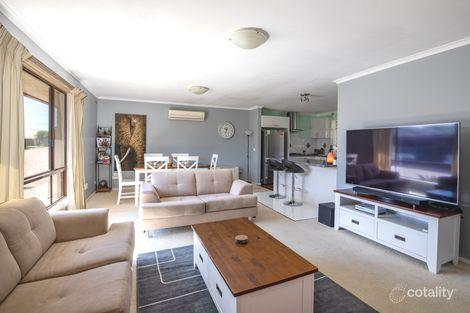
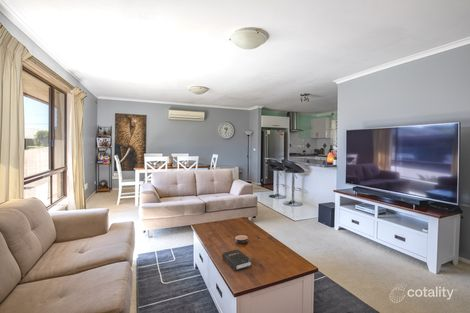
+ hardback book [221,248,253,272]
